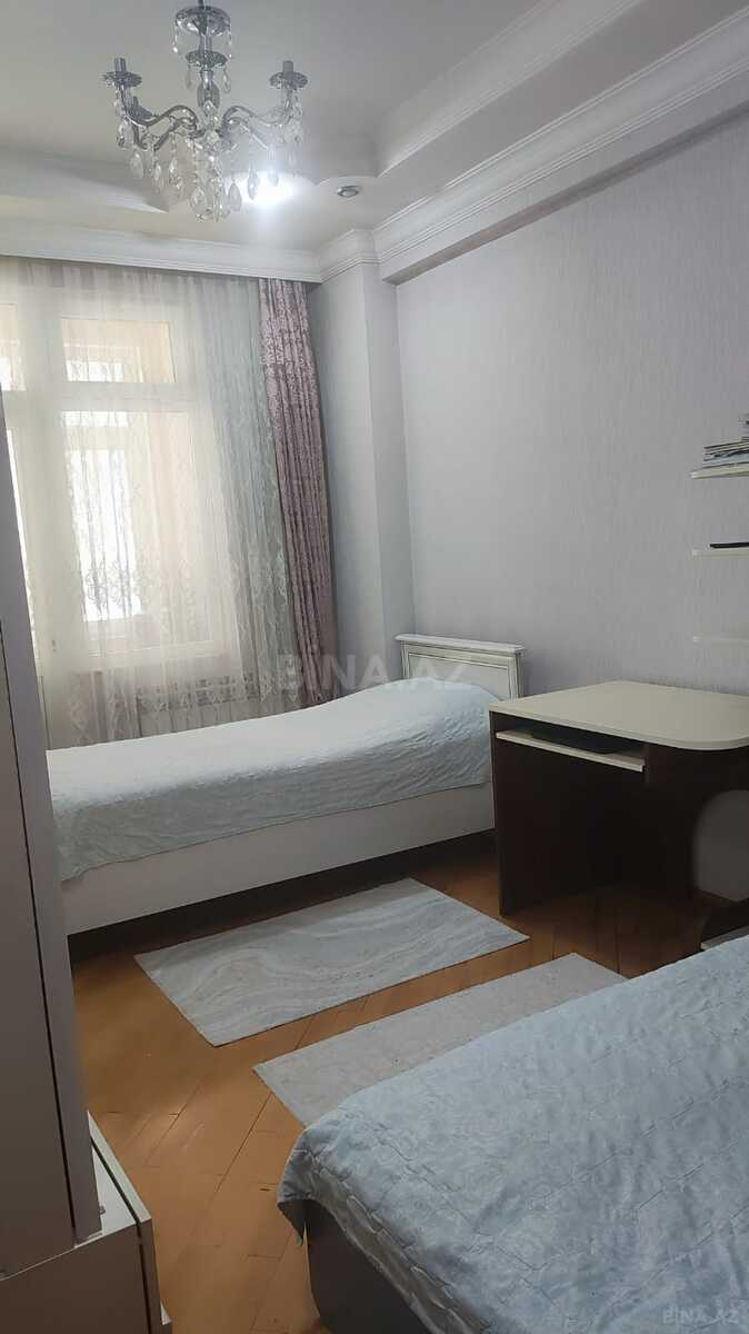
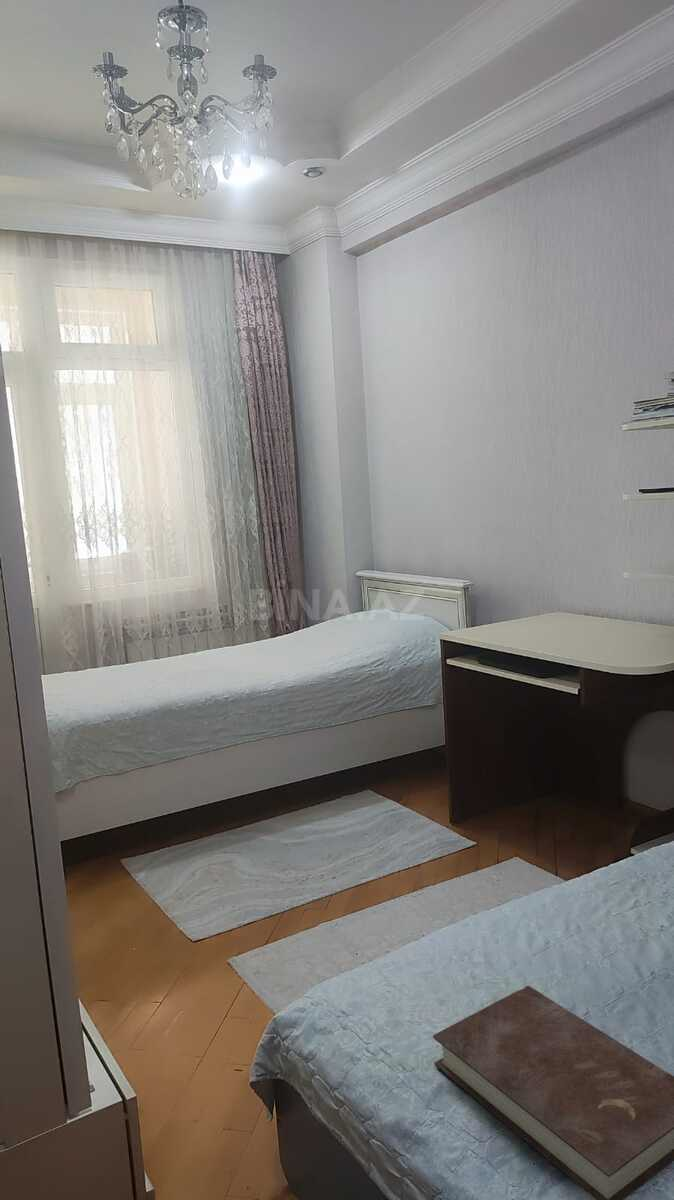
+ book [432,985,674,1200]
